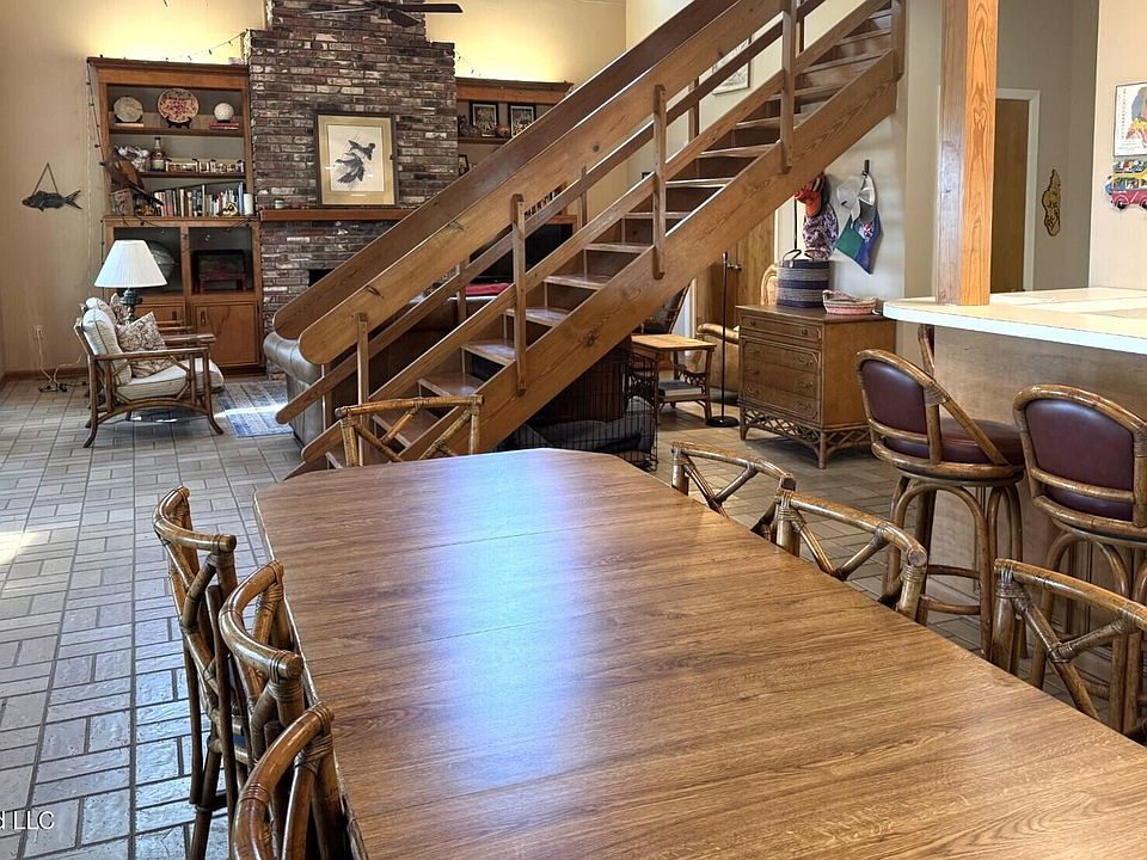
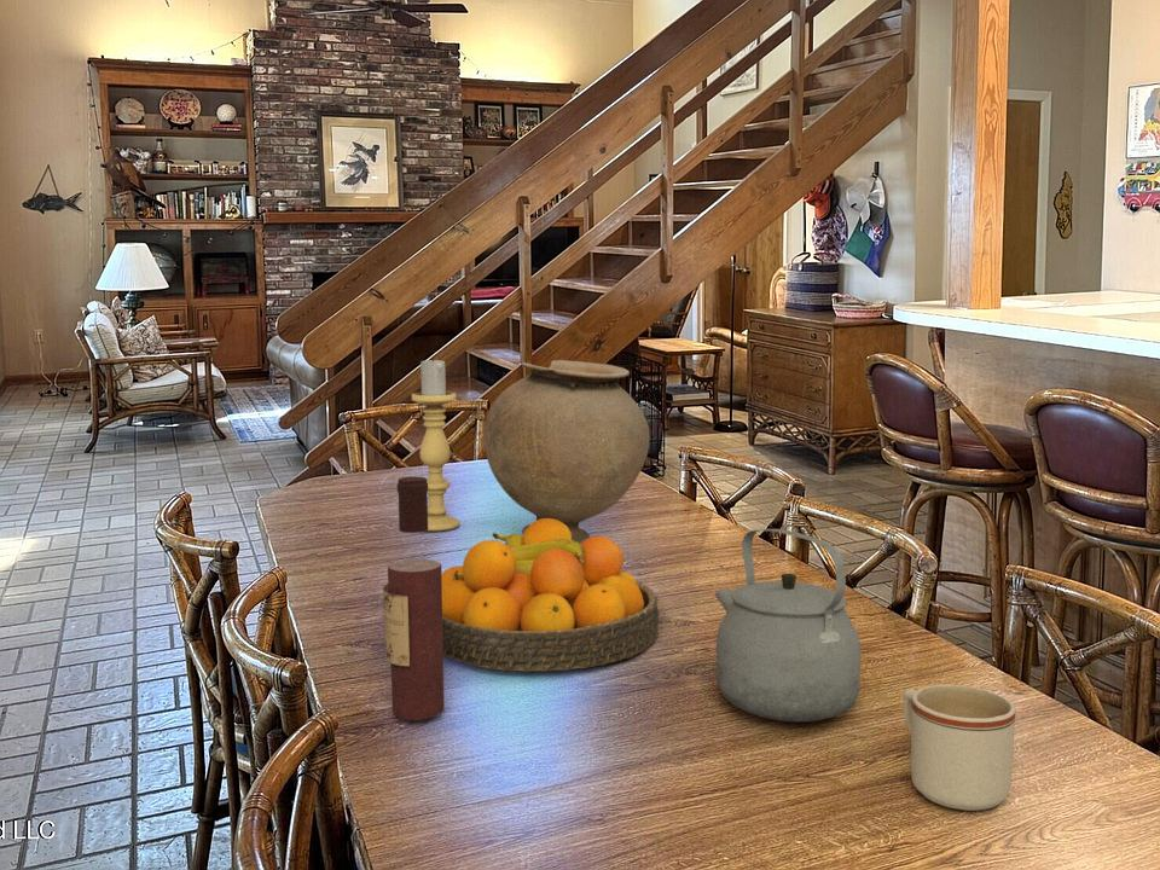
+ fruit bowl [441,518,660,673]
+ mug [903,684,1016,812]
+ vase [482,359,651,544]
+ tea kettle [714,528,862,723]
+ wine bottle [382,475,446,721]
+ candle holder [411,356,462,532]
